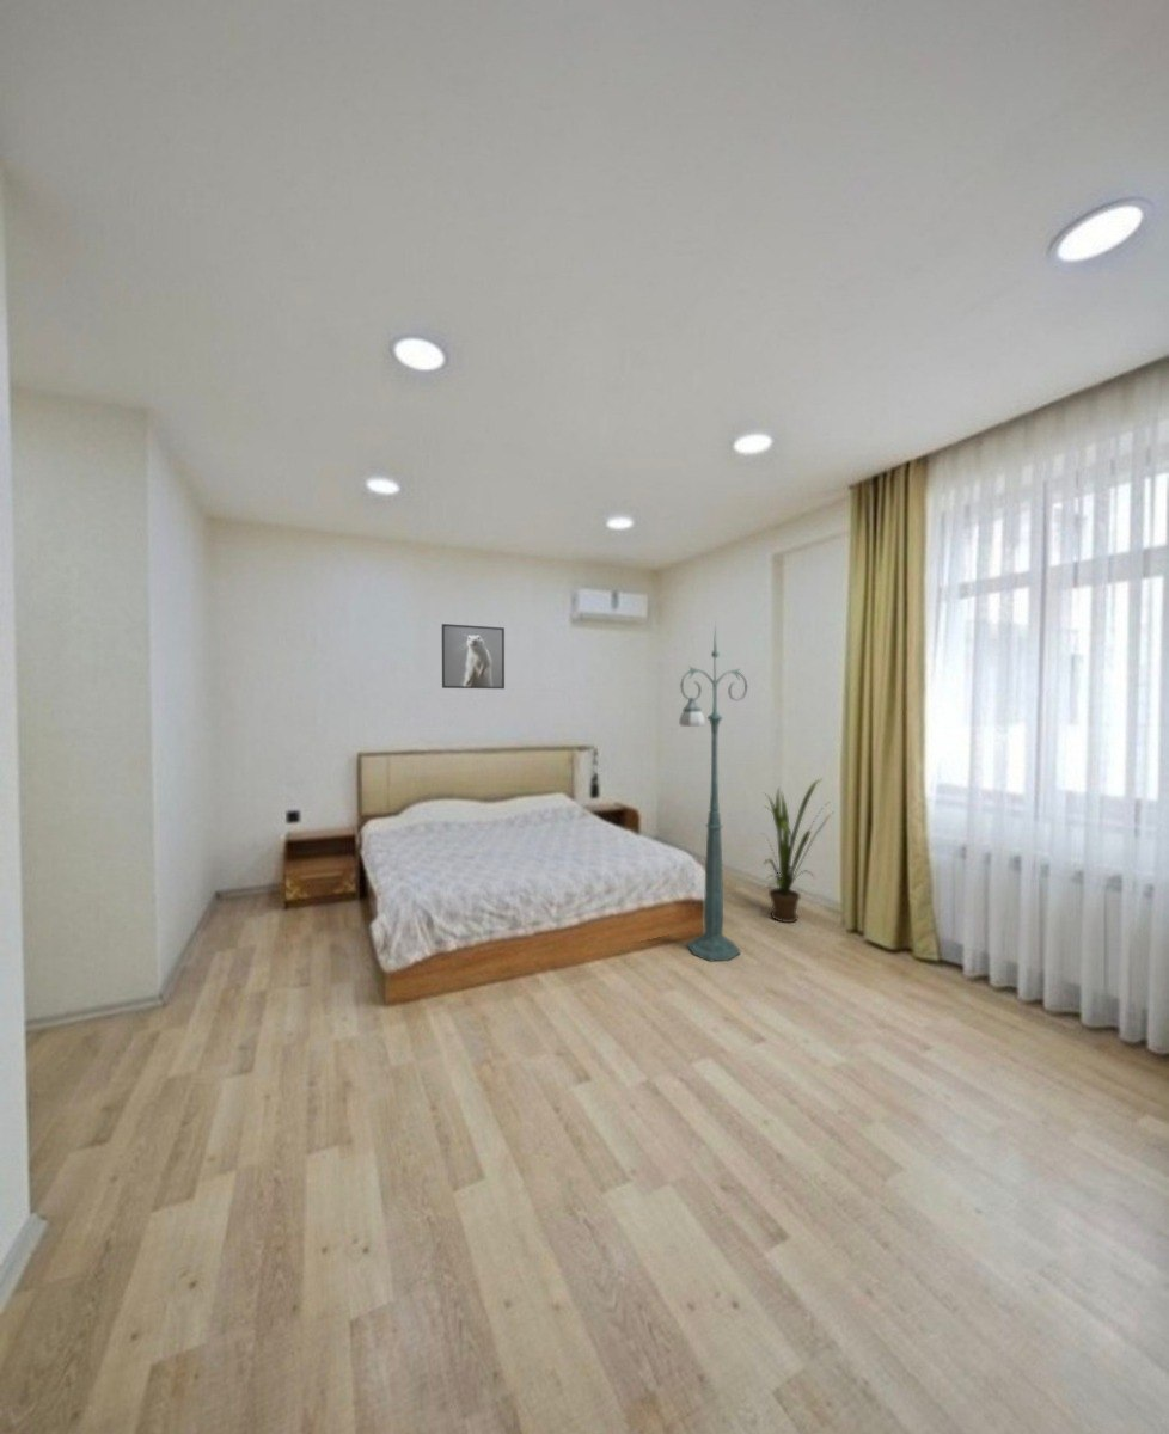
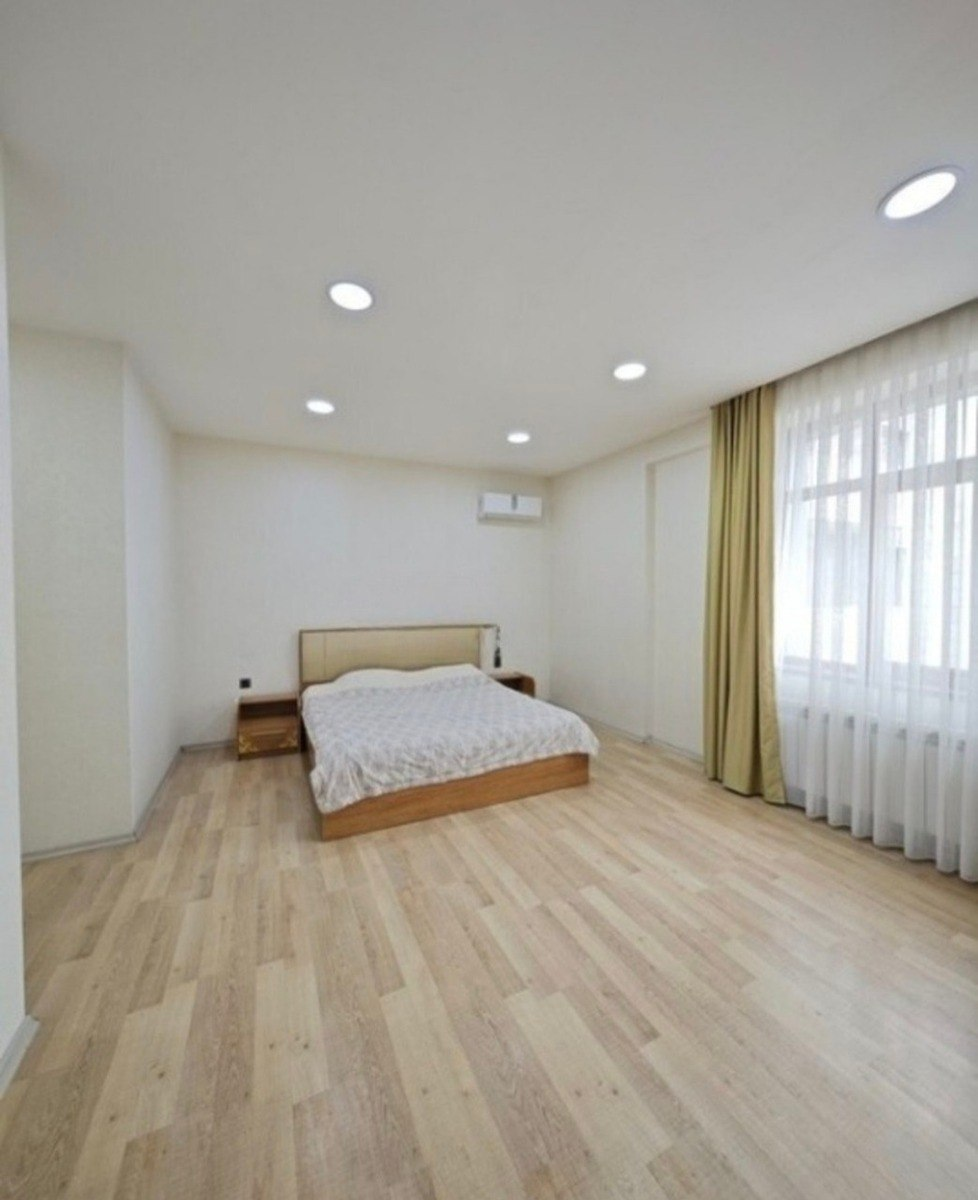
- floor lamp [678,619,749,963]
- house plant [760,778,833,924]
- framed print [441,623,506,690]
